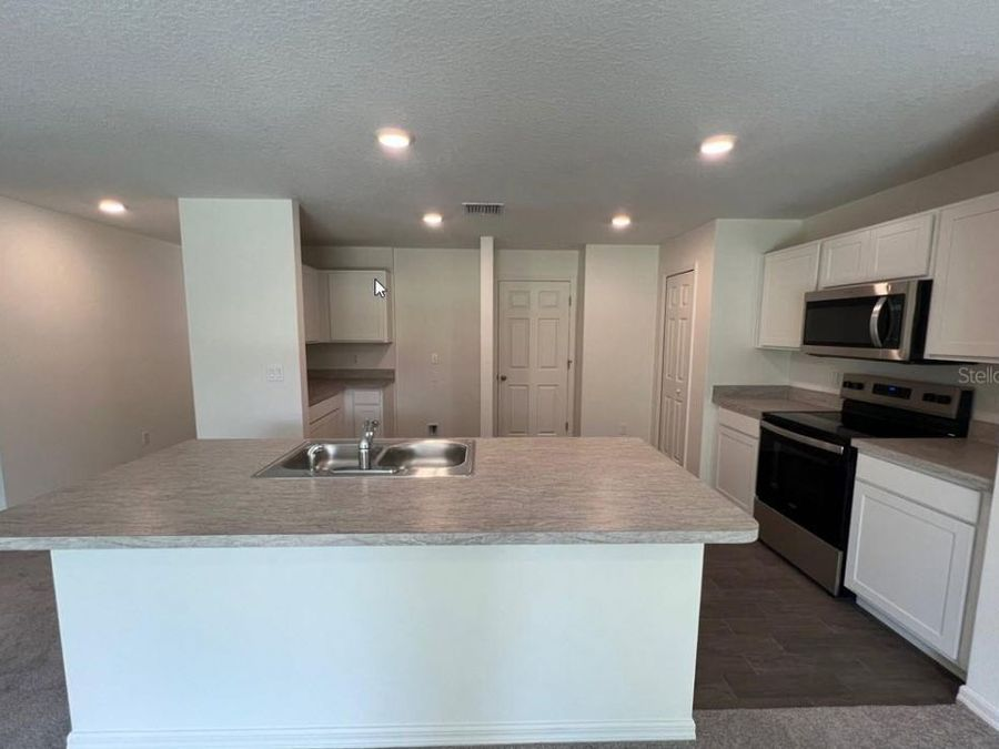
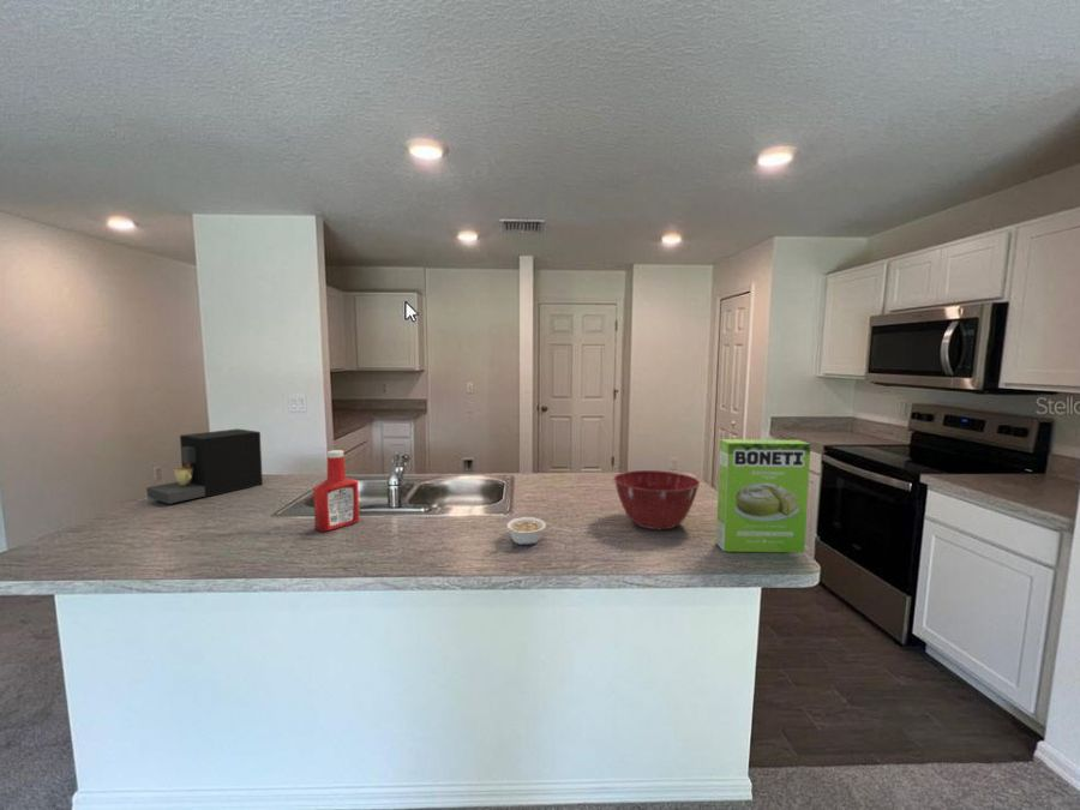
+ cake mix box [715,438,812,553]
+ soap bottle [312,449,360,533]
+ mixing bowl [612,469,701,530]
+ coffee maker [145,427,264,505]
+ legume [505,516,547,546]
